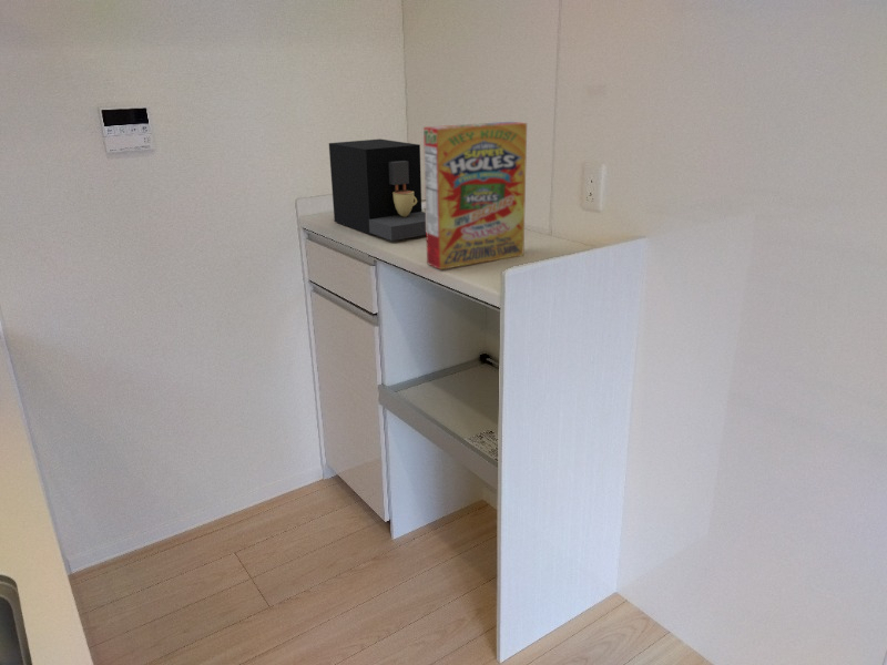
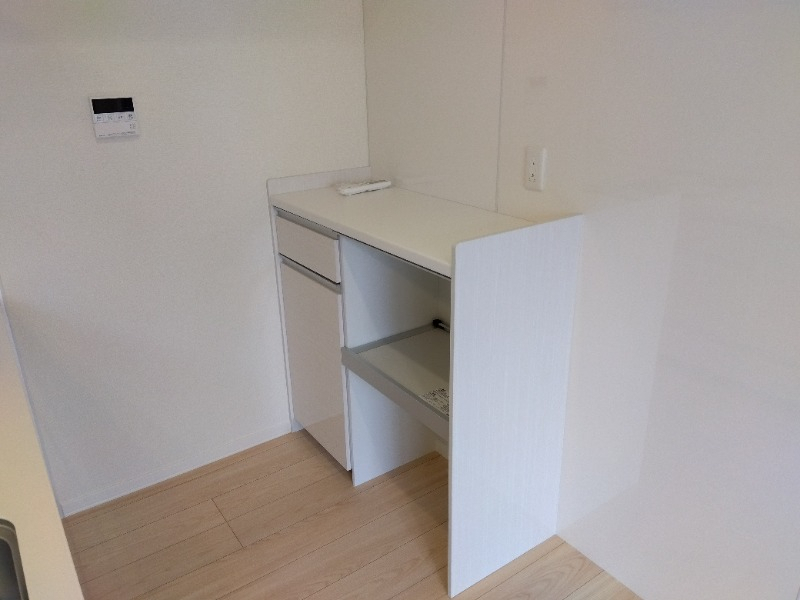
- cereal box [422,121,528,270]
- coffee maker [328,137,427,242]
